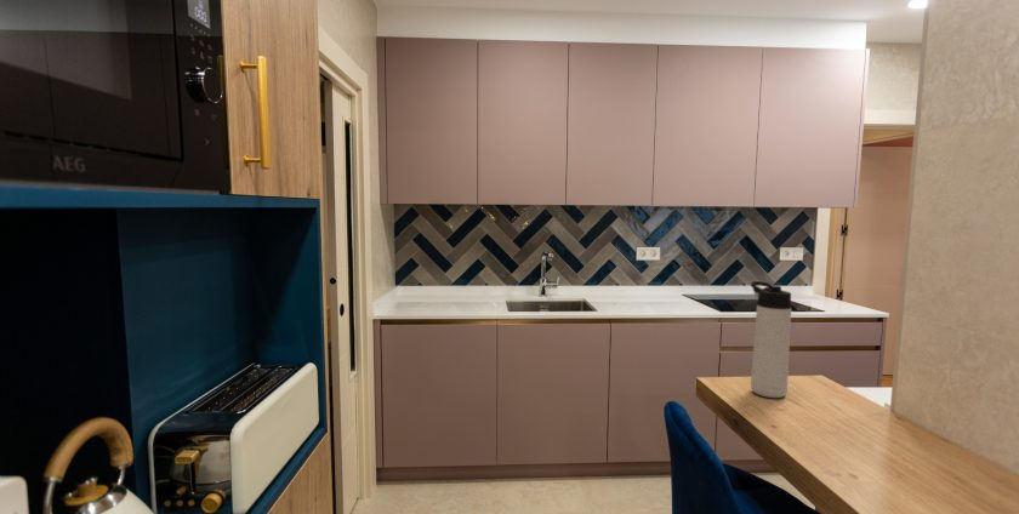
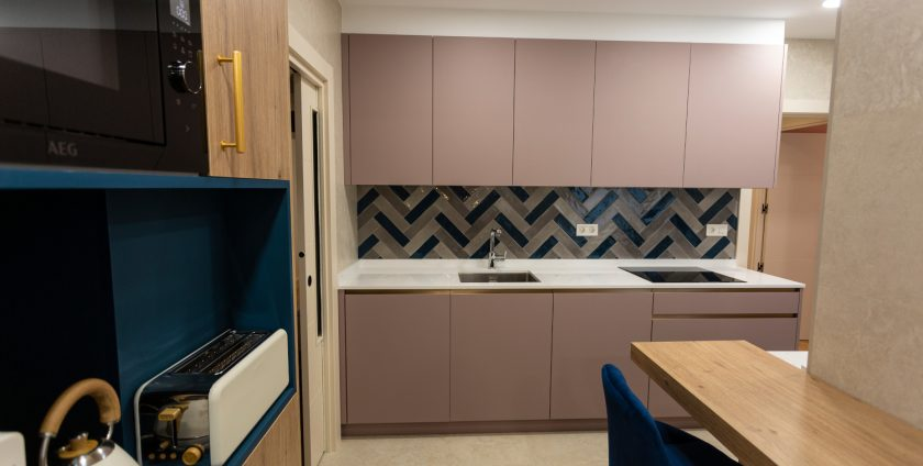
- thermos bottle [750,280,792,399]
